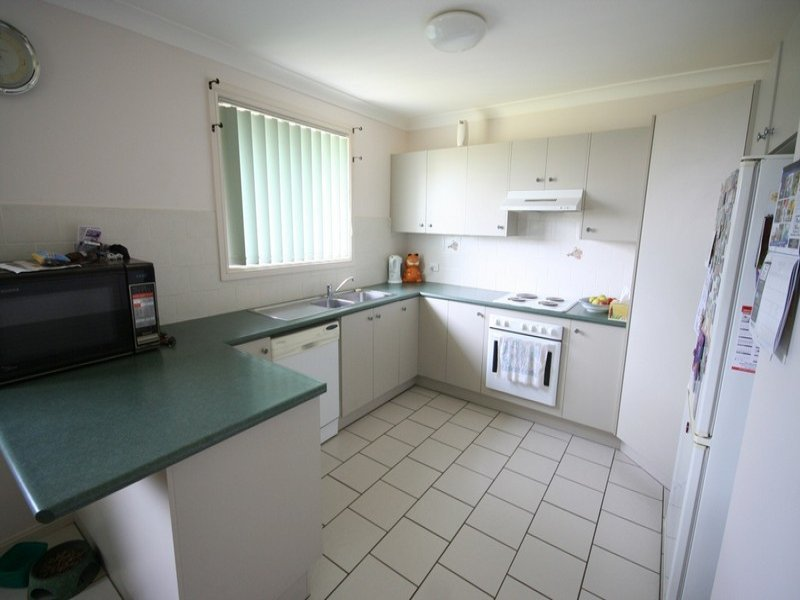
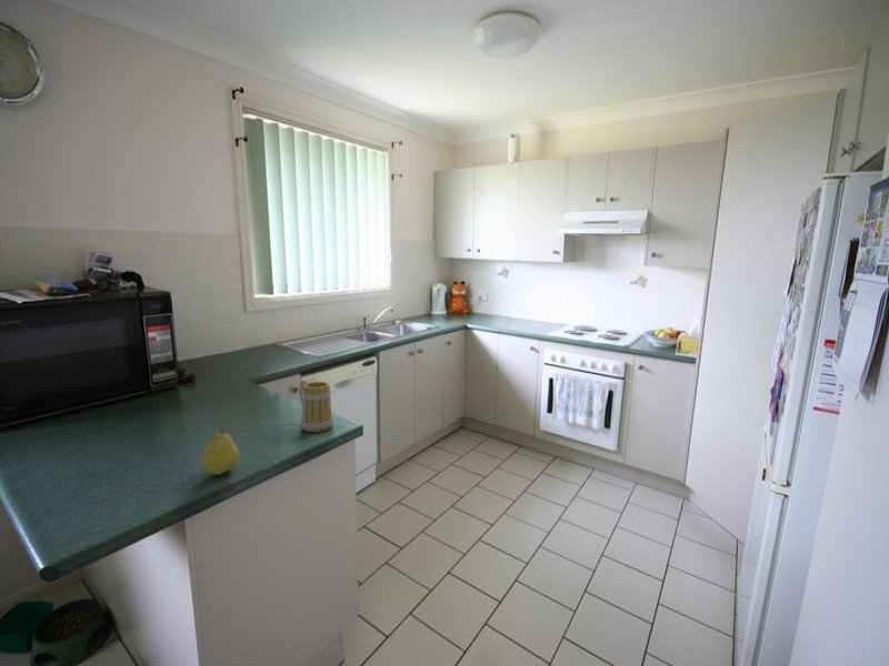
+ fruit [200,427,240,476]
+ mug [298,379,334,433]
